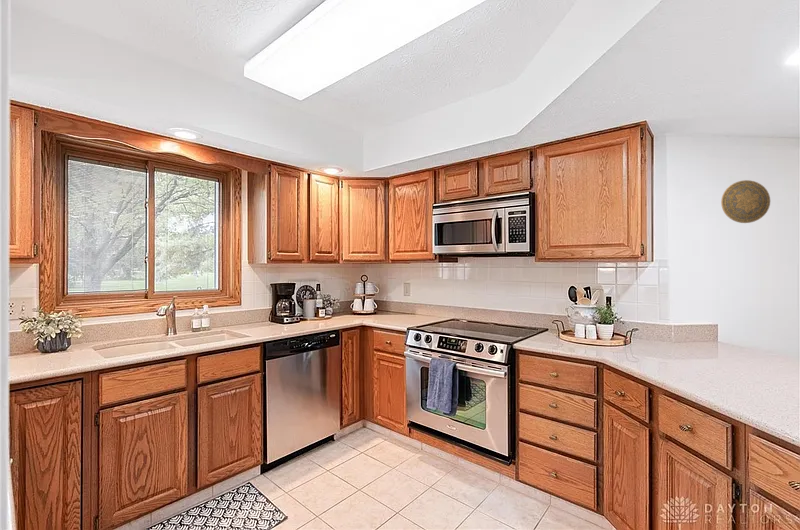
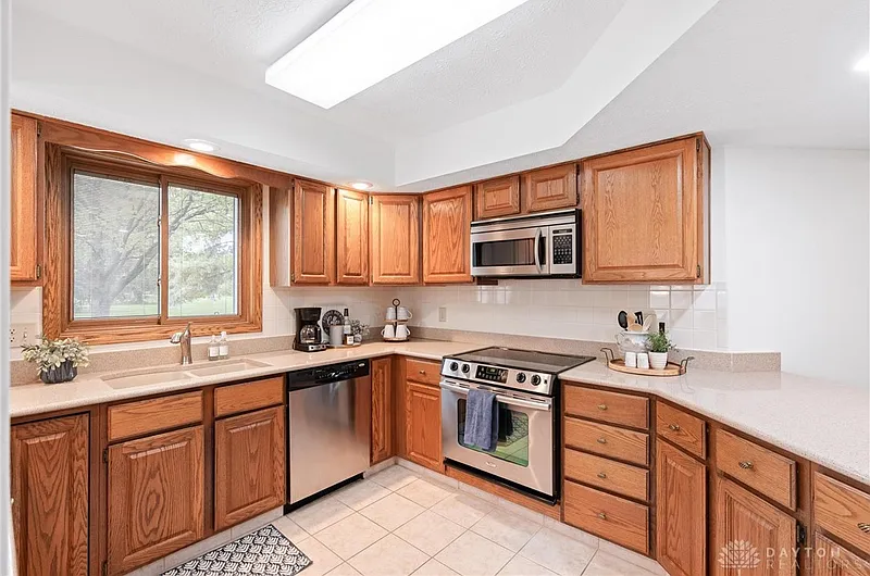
- decorative plate [720,179,771,224]
